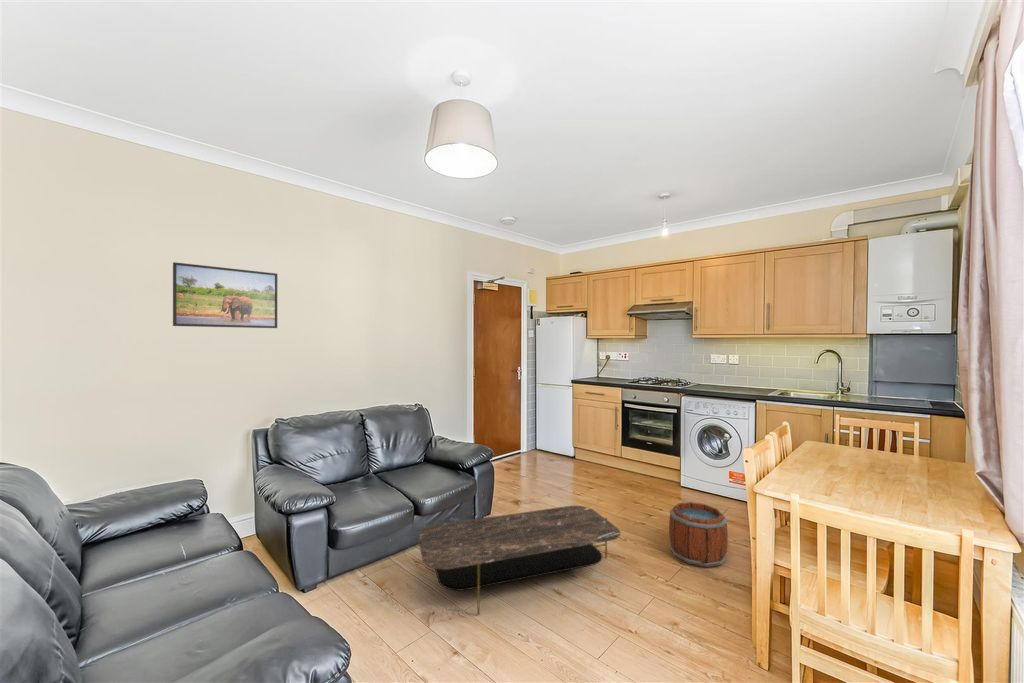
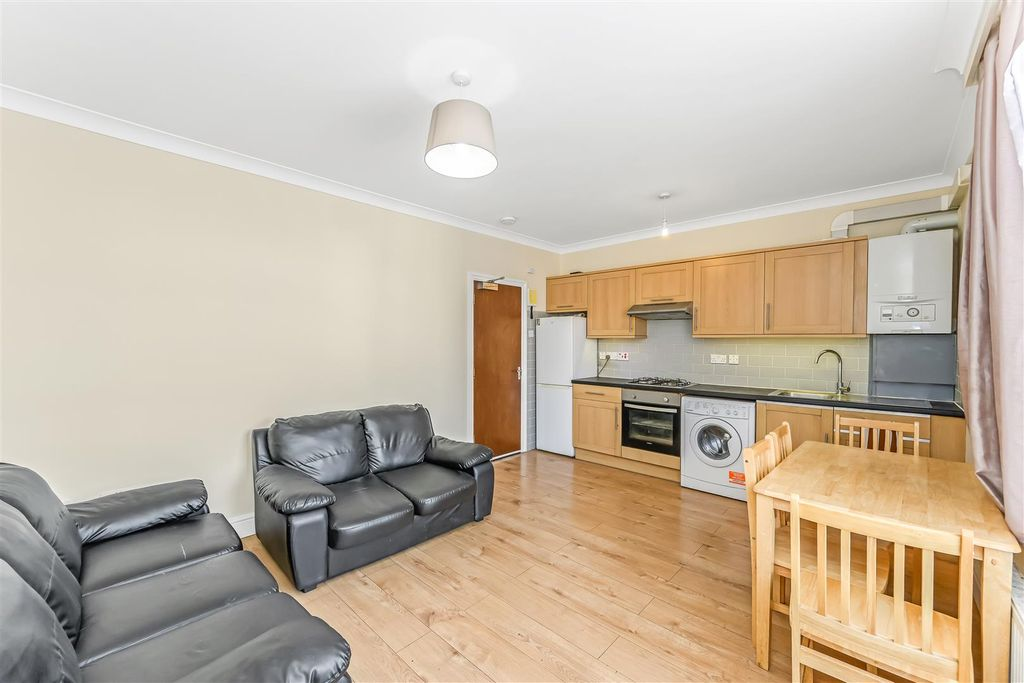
- bucket [668,501,729,569]
- coffee table [416,505,622,616]
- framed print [172,261,278,329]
